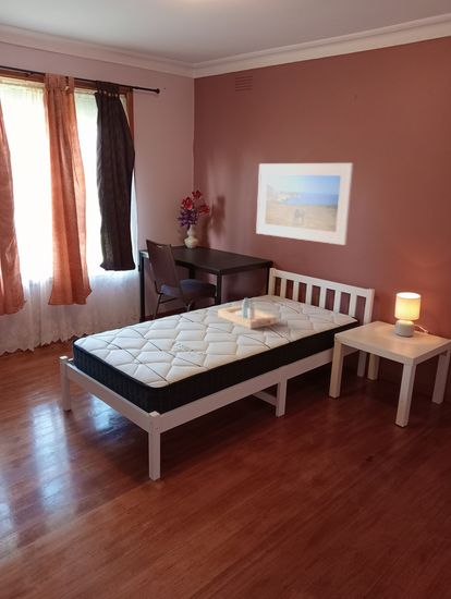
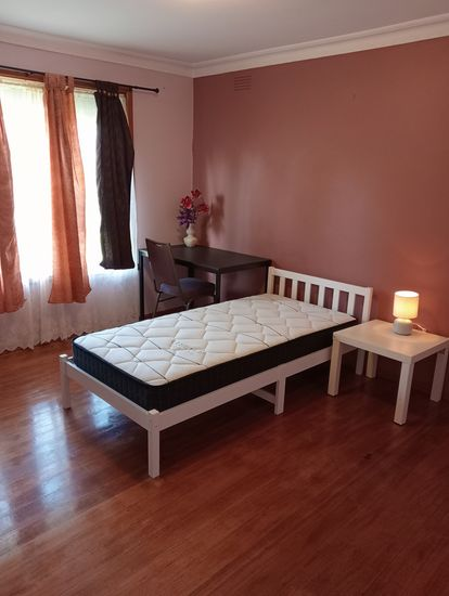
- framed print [255,162,354,246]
- serving tray [217,297,278,330]
